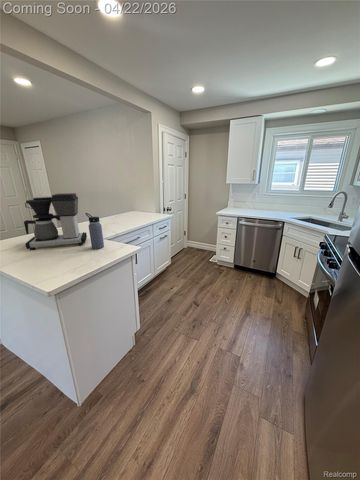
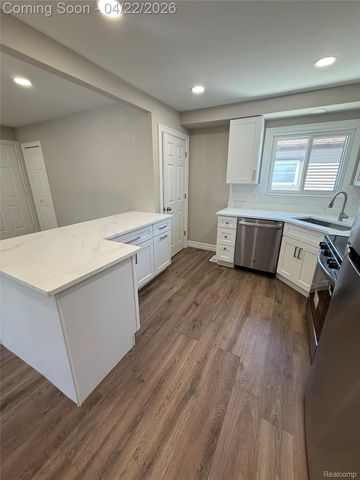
- coffee maker [23,192,88,251]
- water bottle [84,212,105,250]
